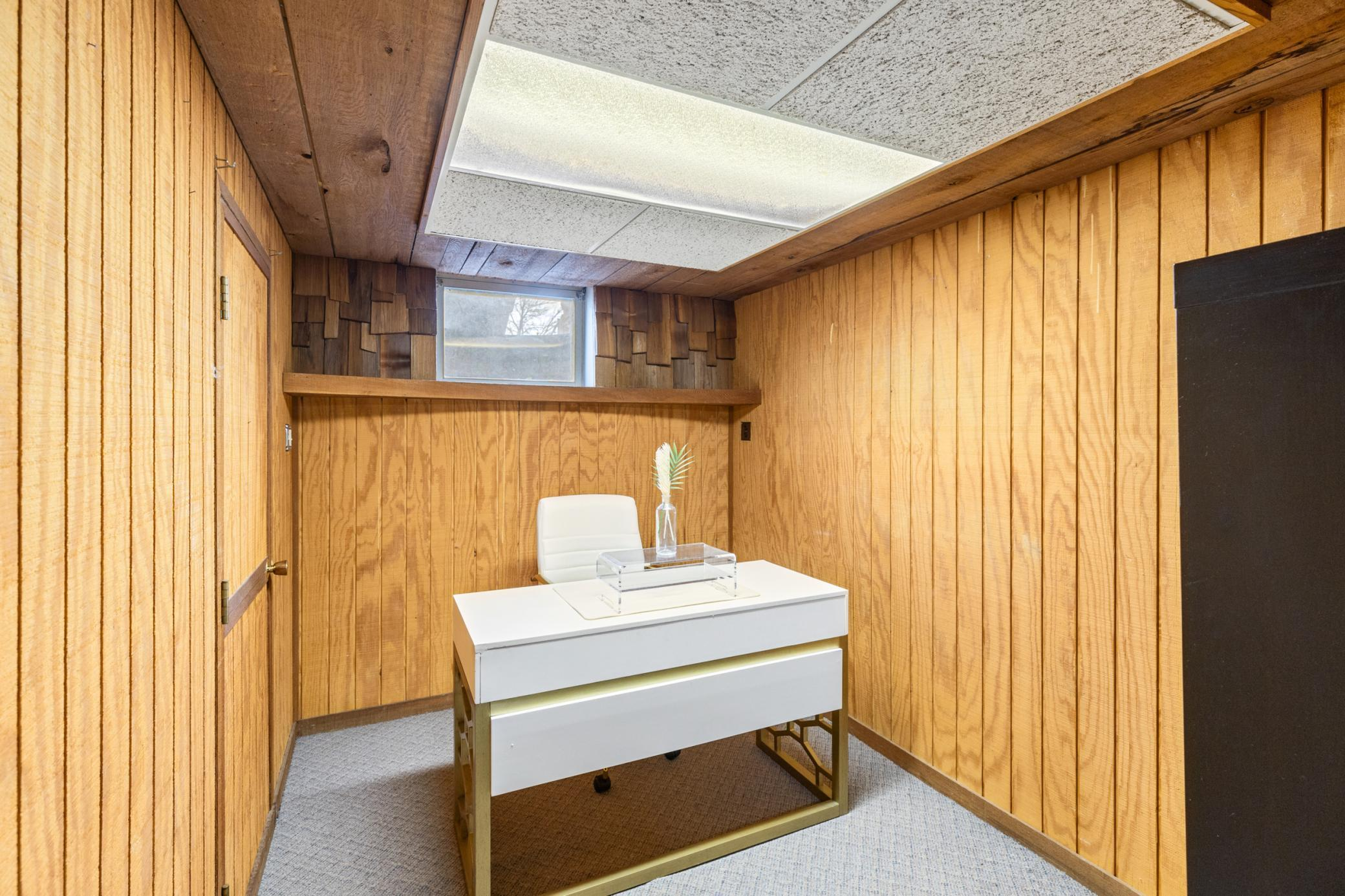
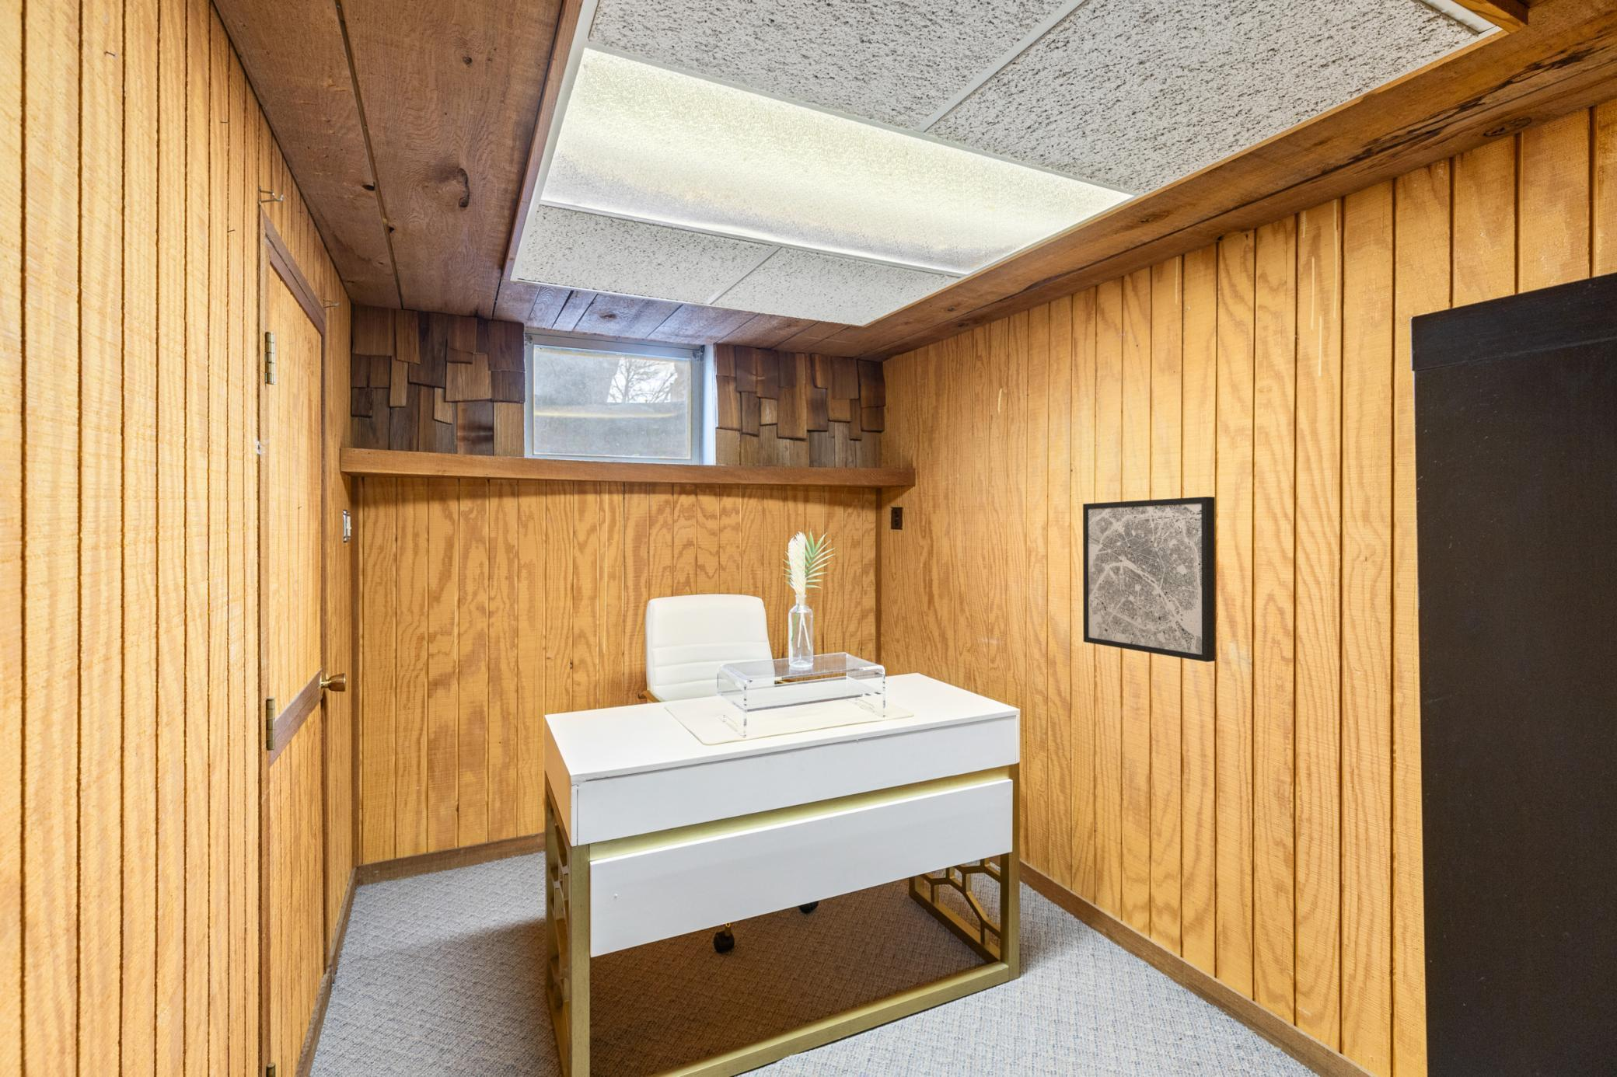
+ wall art [1082,495,1215,662]
